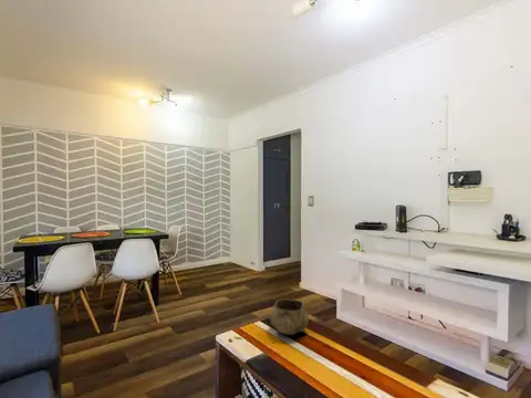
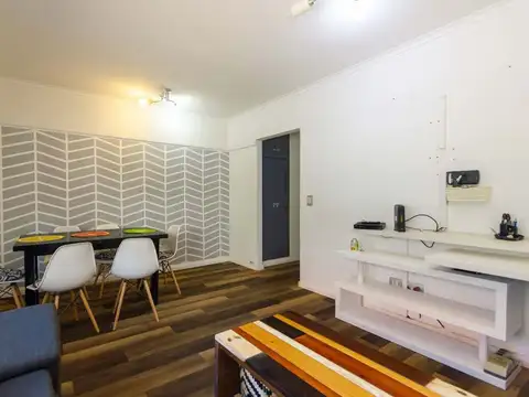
- decorative bowl [269,298,310,336]
